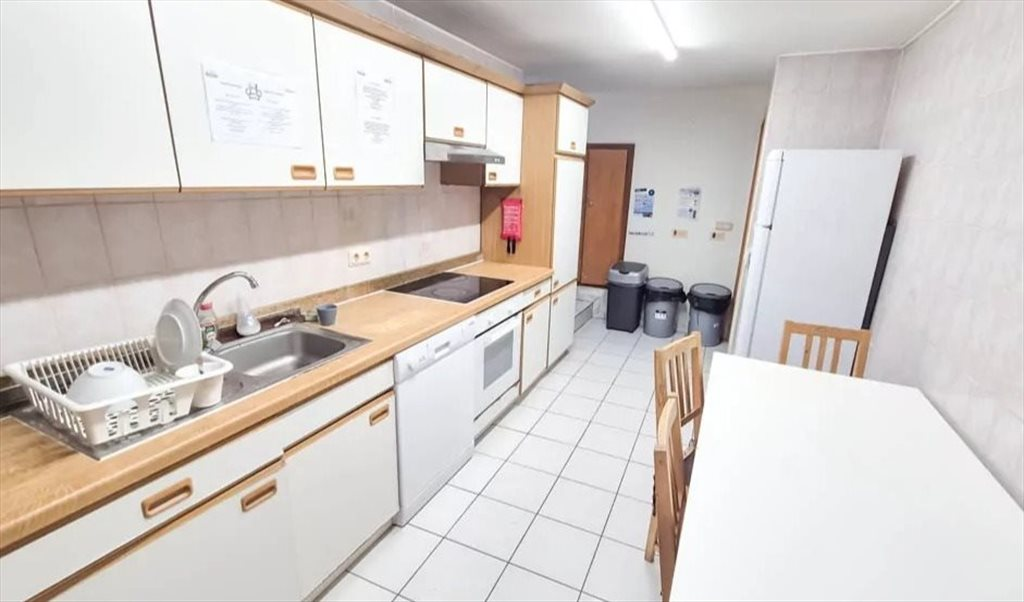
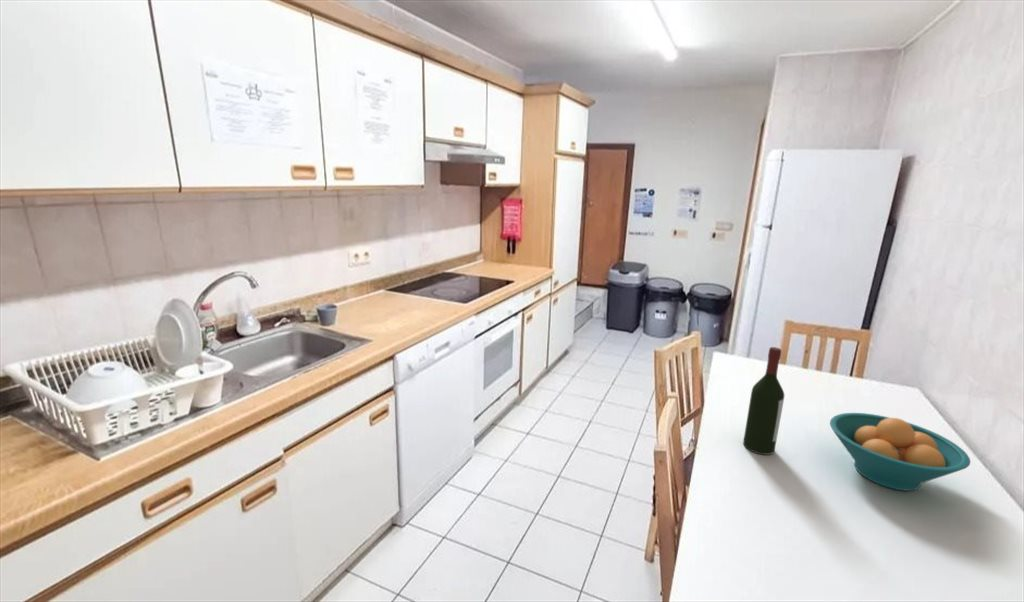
+ wine bottle [742,346,785,456]
+ fruit bowl [829,412,971,492]
